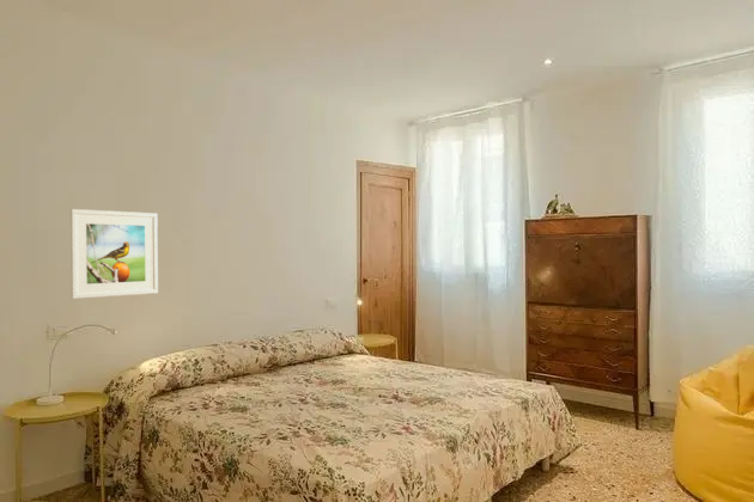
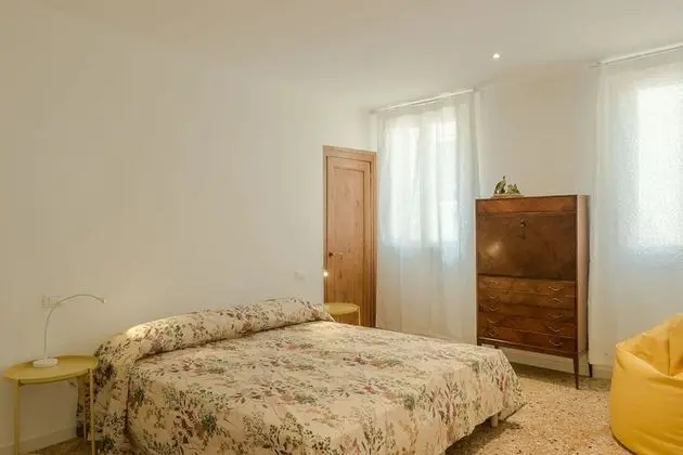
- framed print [69,208,159,300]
